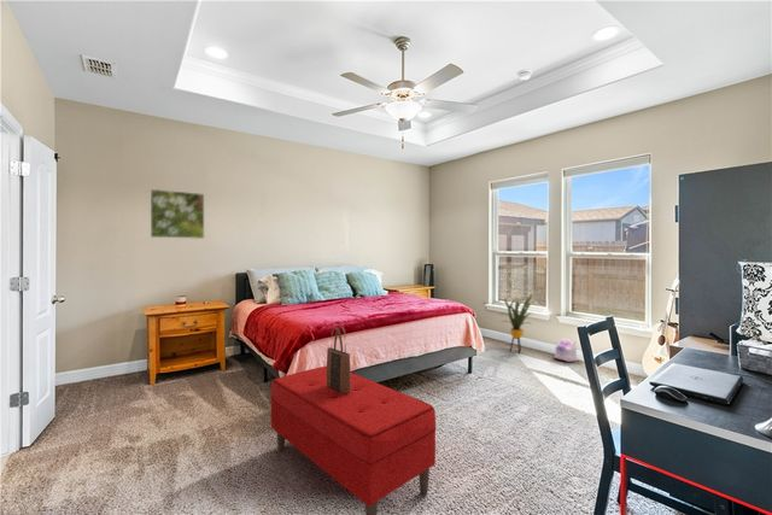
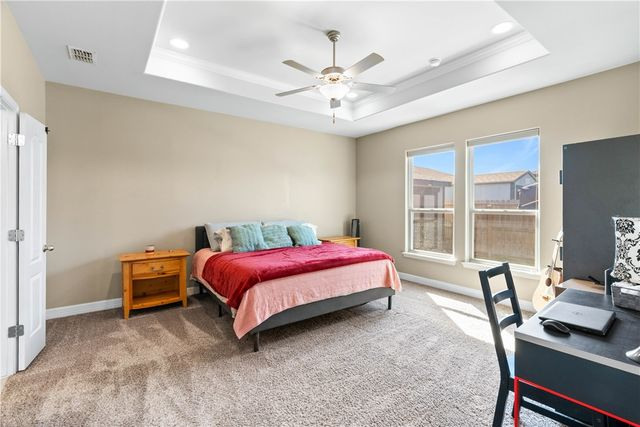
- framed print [150,188,205,240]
- bench [269,364,437,515]
- tote bag [326,326,352,394]
- plush toy [554,338,579,363]
- house plant [498,292,536,355]
